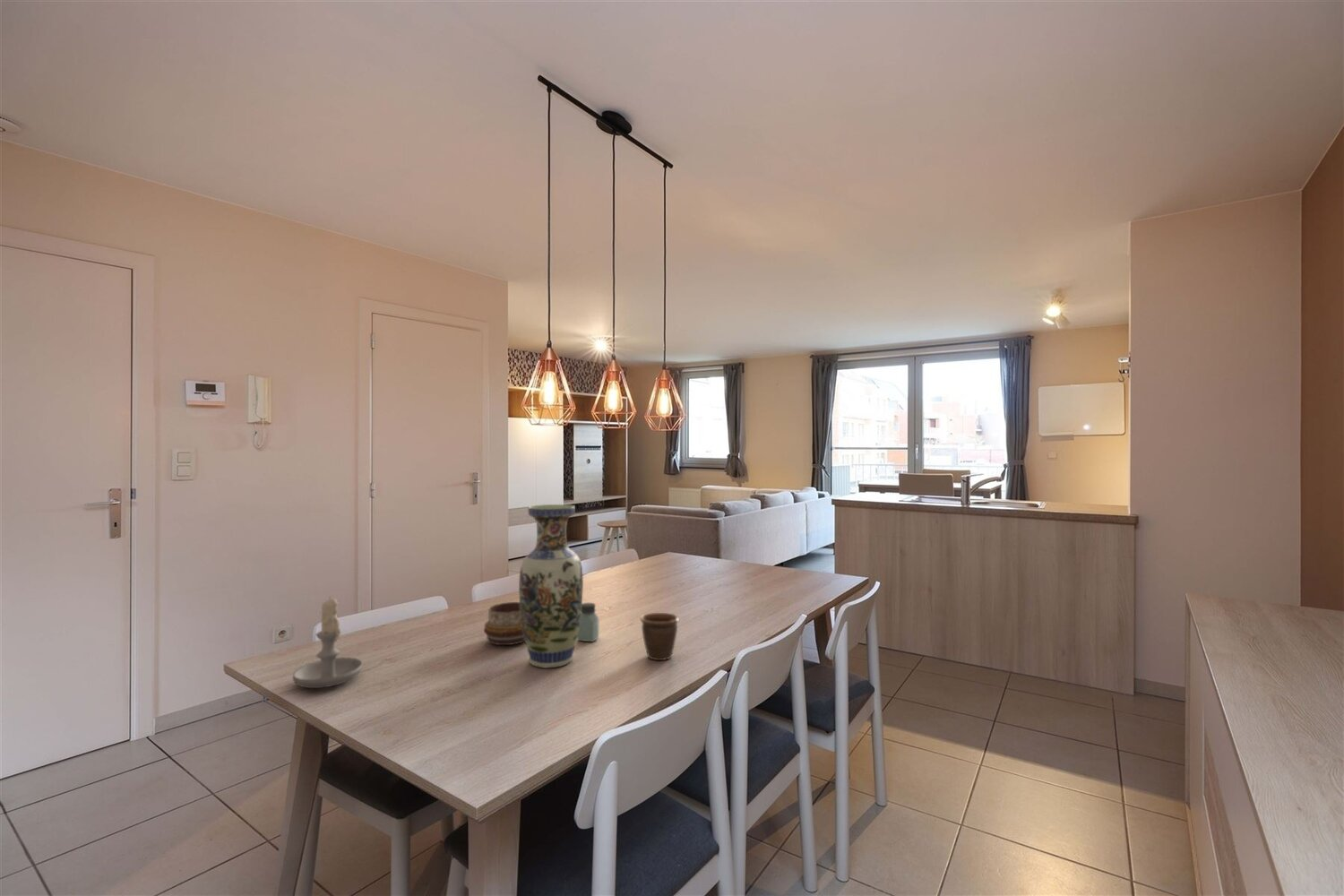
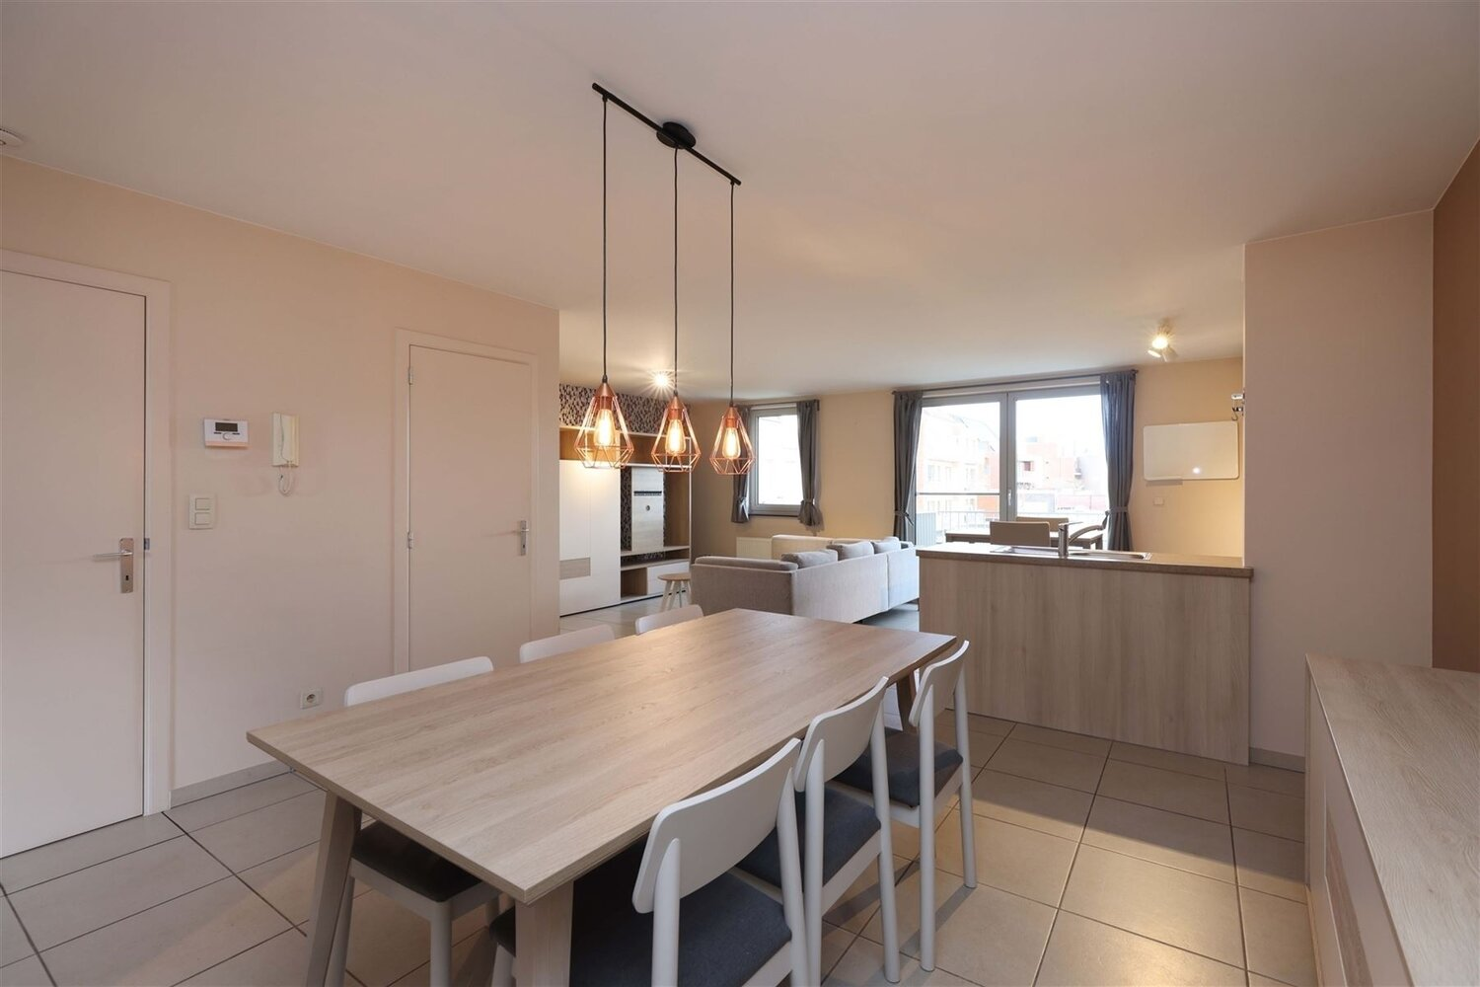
- decorative bowl [483,601,525,646]
- candle [292,595,363,689]
- vase [518,504,584,668]
- saltshaker [577,602,599,642]
- mug [639,612,680,661]
